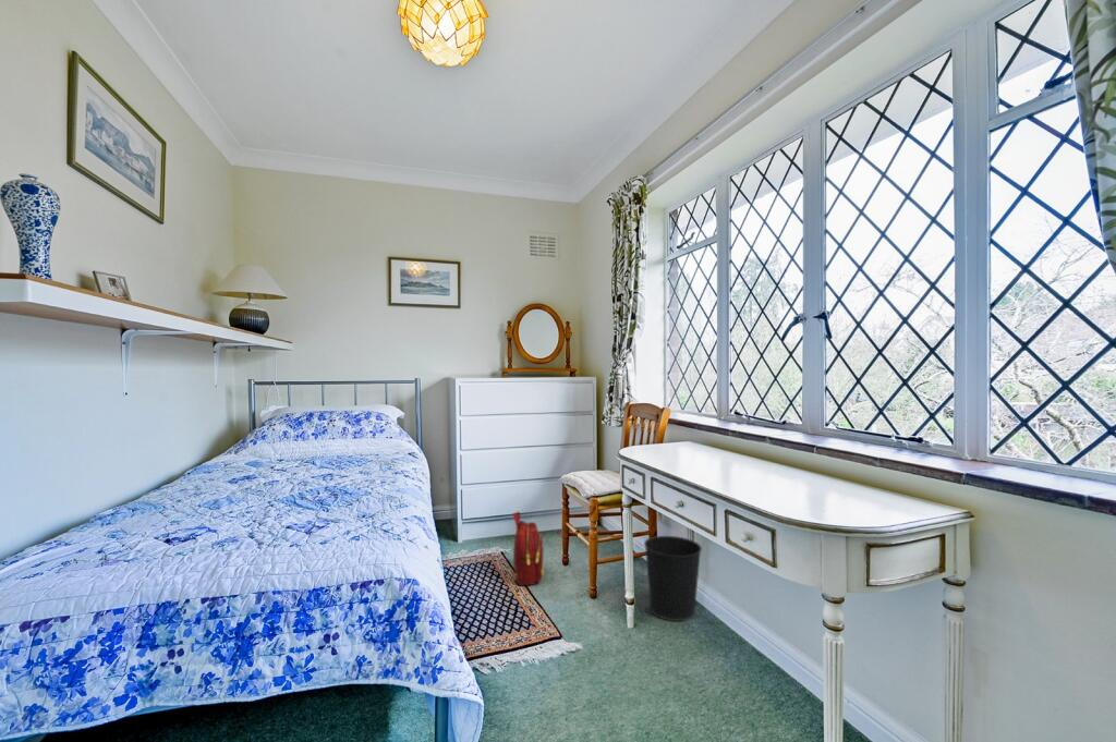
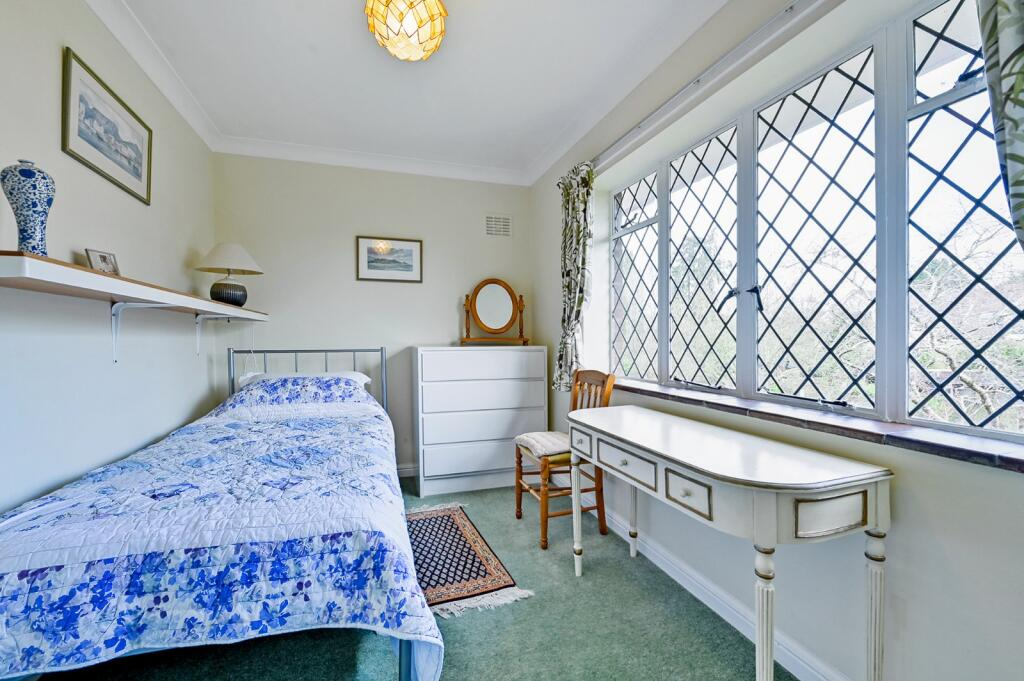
- backpack [512,511,545,587]
- wastebasket [643,535,703,622]
